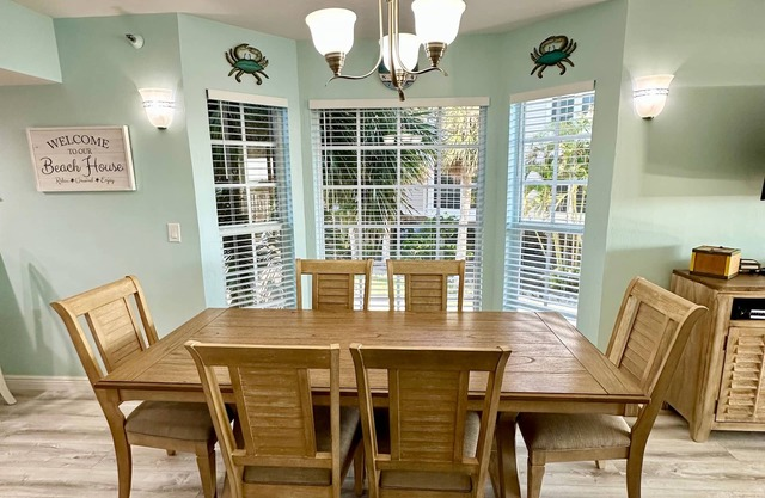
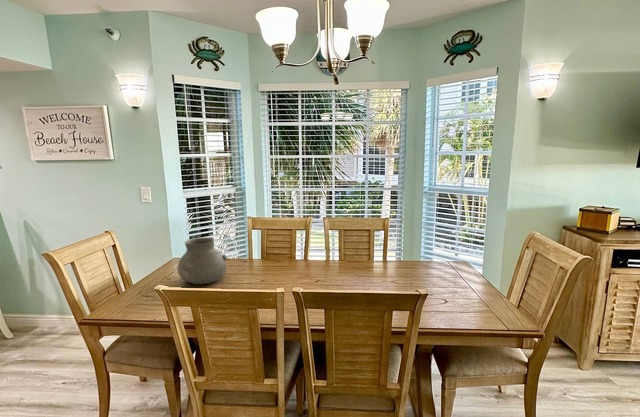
+ vase [177,237,228,285]
